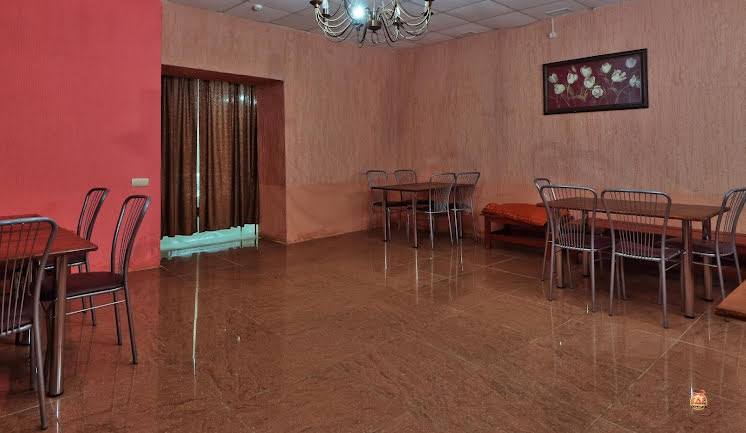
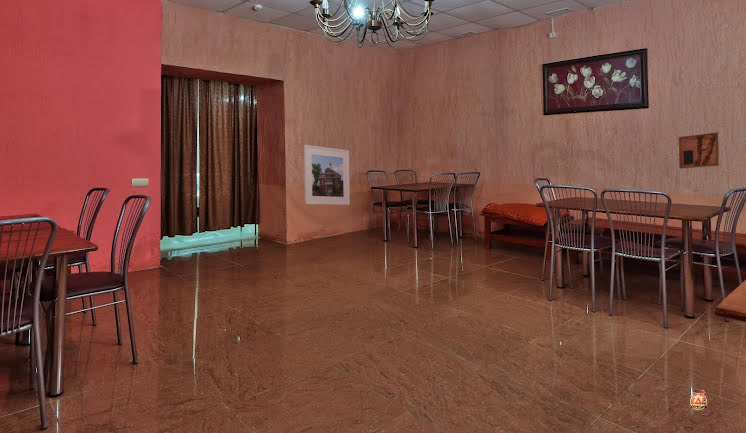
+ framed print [303,144,351,206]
+ wall art [678,132,720,170]
